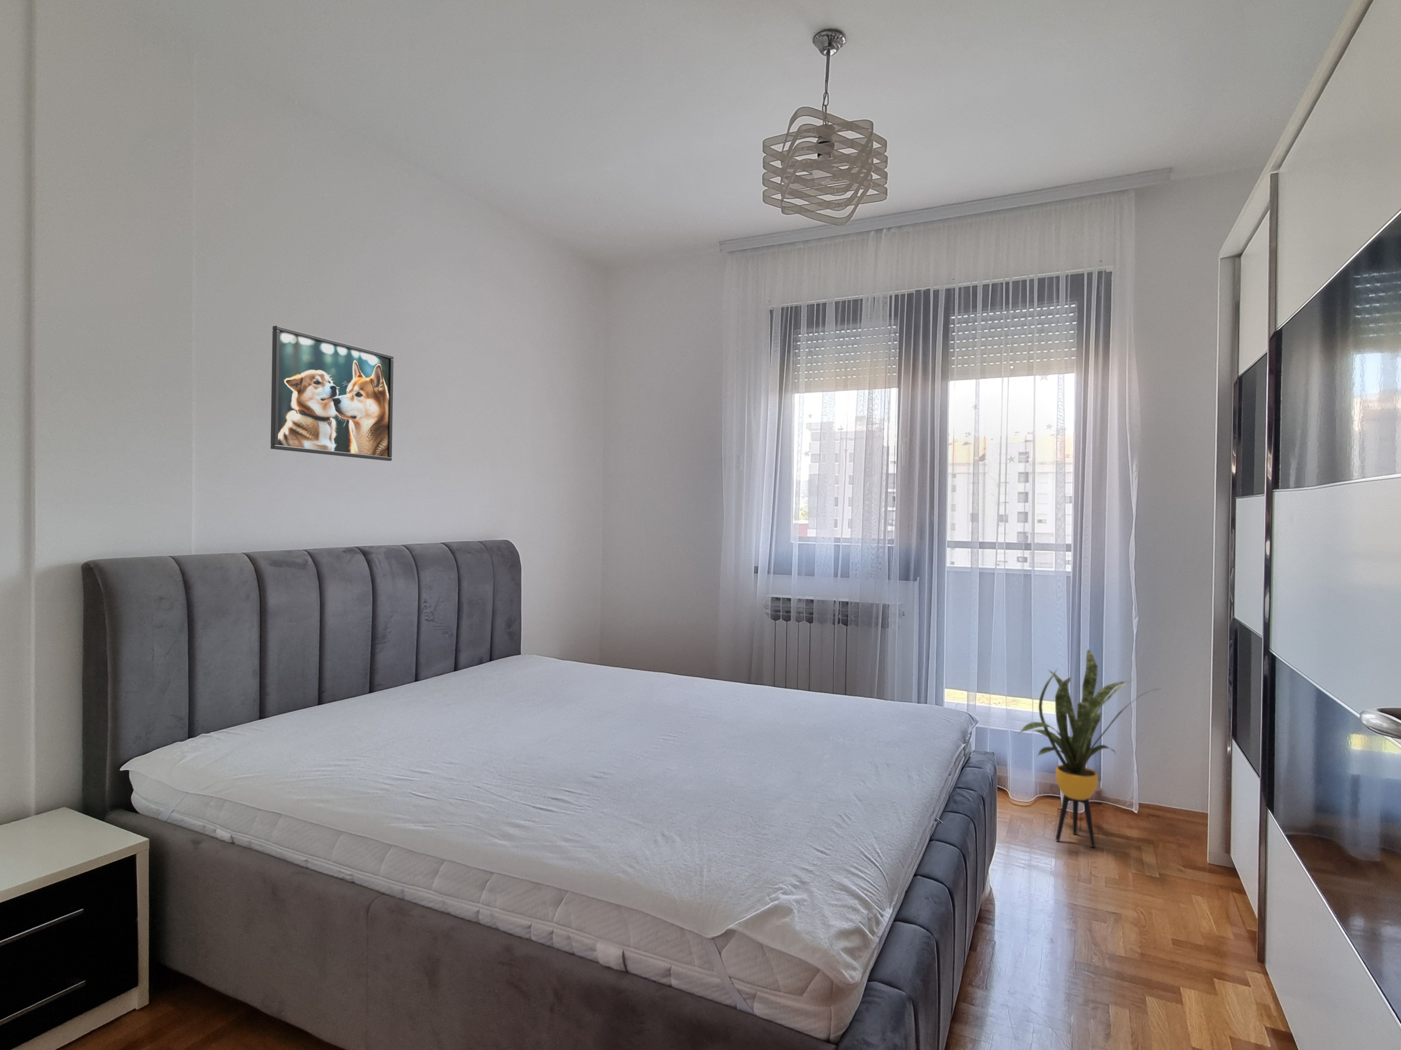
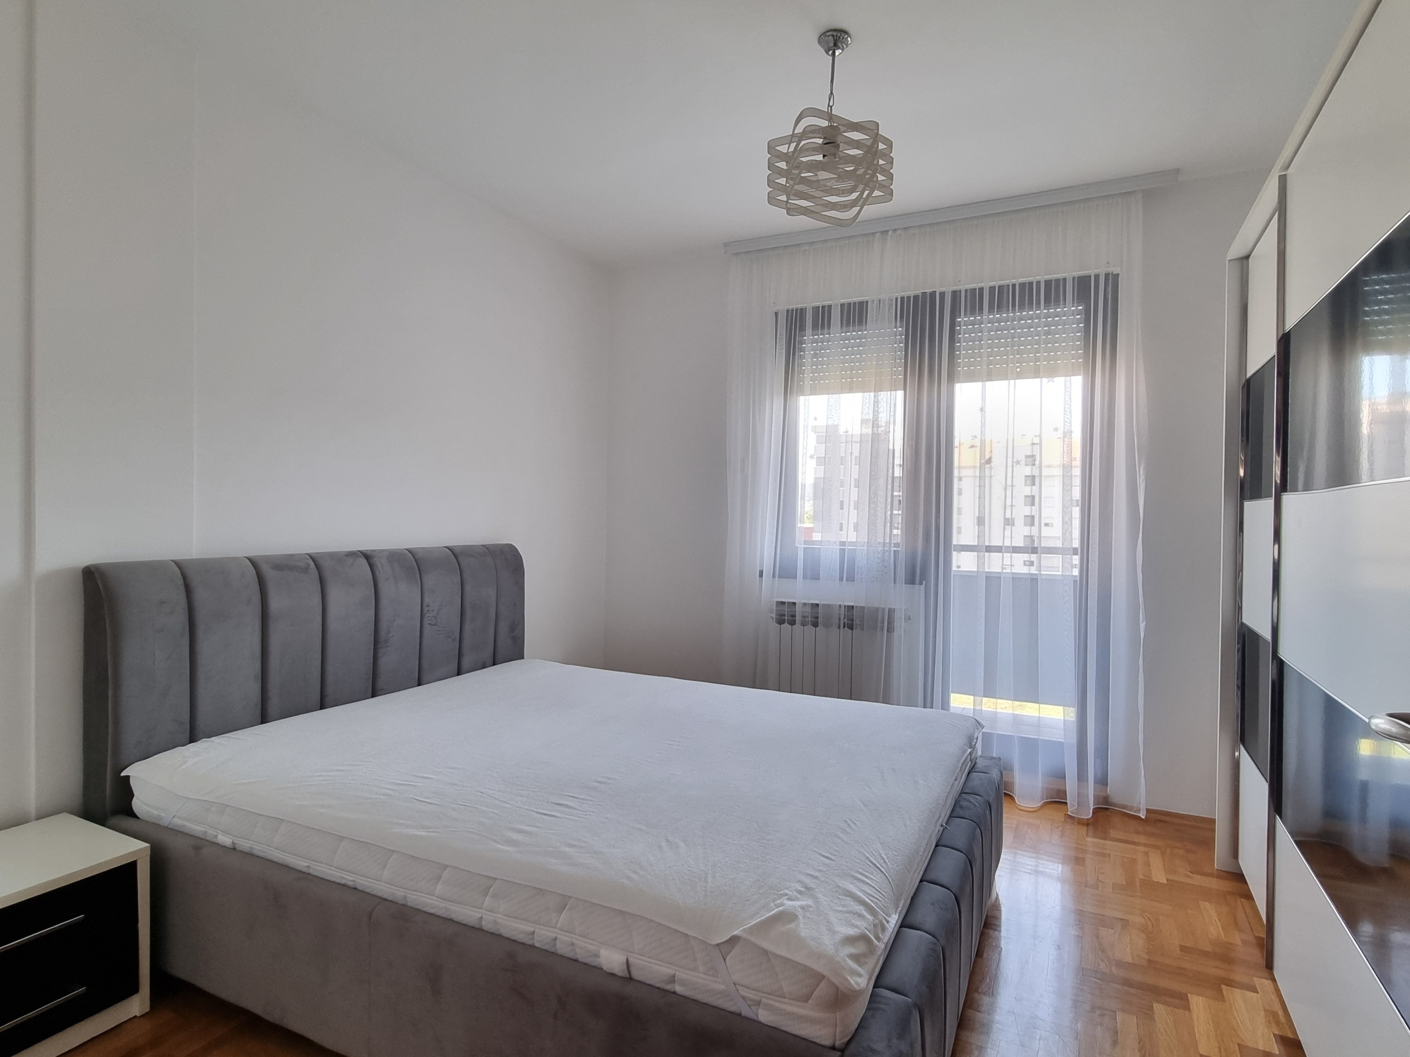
- house plant [1017,649,1161,848]
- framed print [270,325,394,461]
